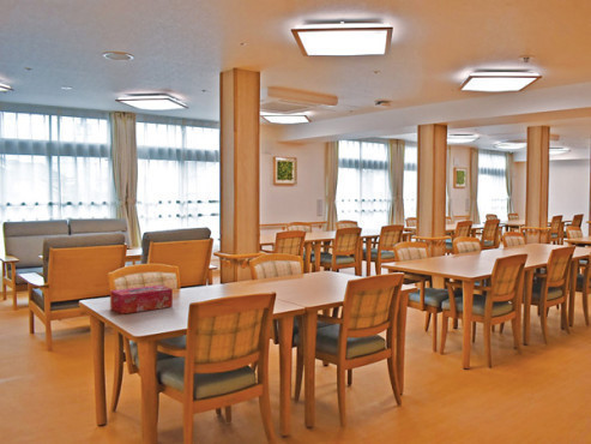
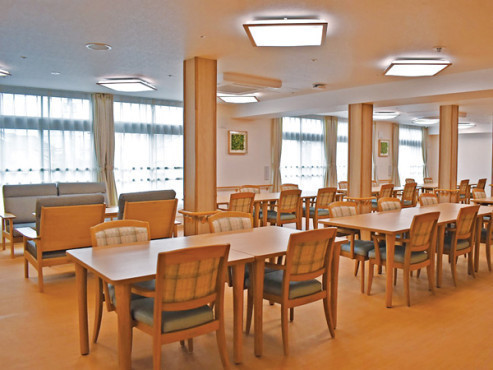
- tissue box [109,284,174,316]
